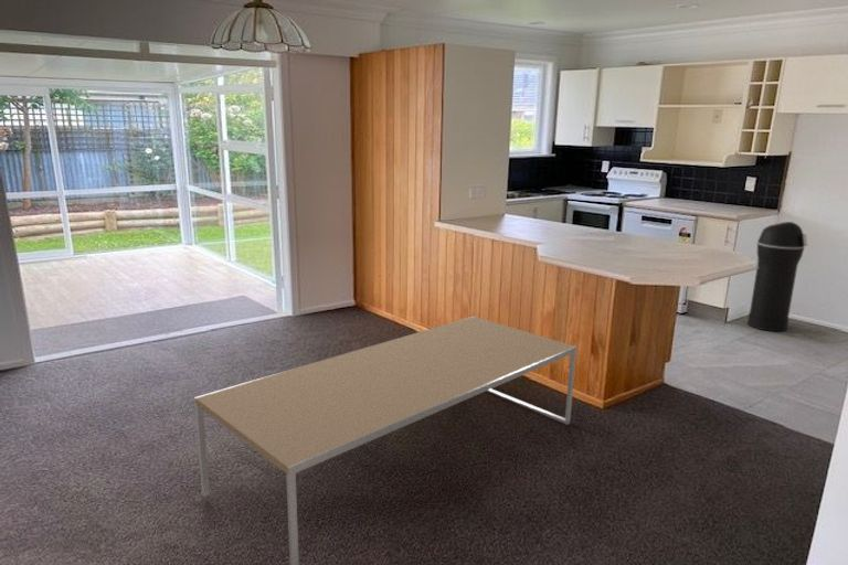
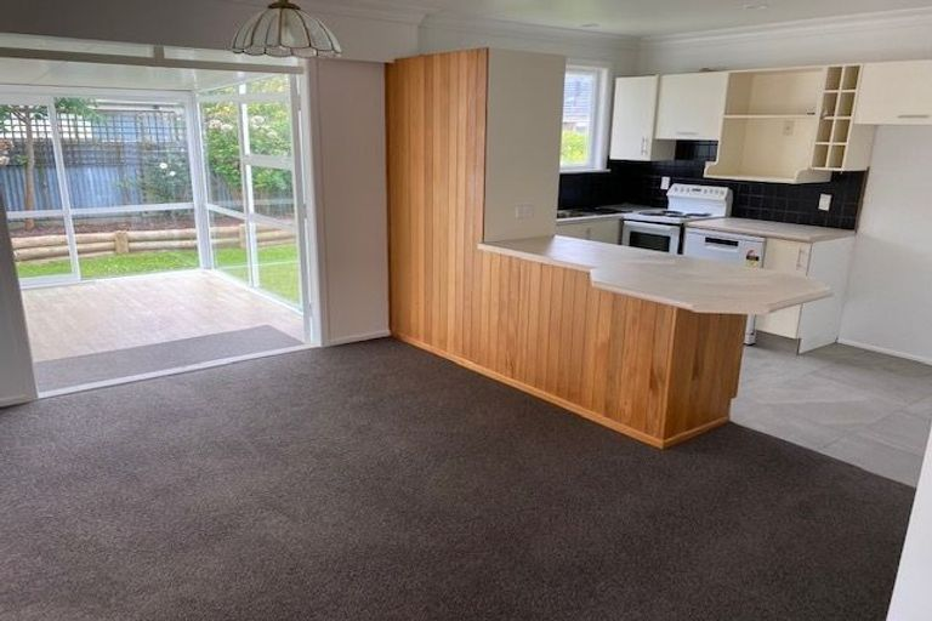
- trash can [746,221,808,332]
- dining table [193,316,577,565]
